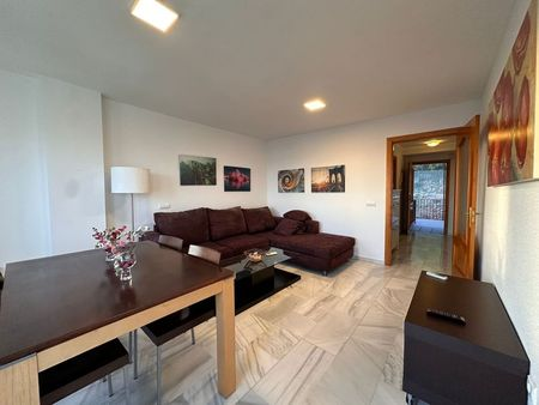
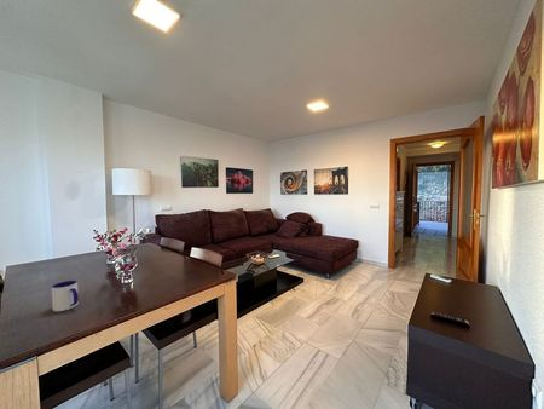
+ mug [51,280,80,312]
